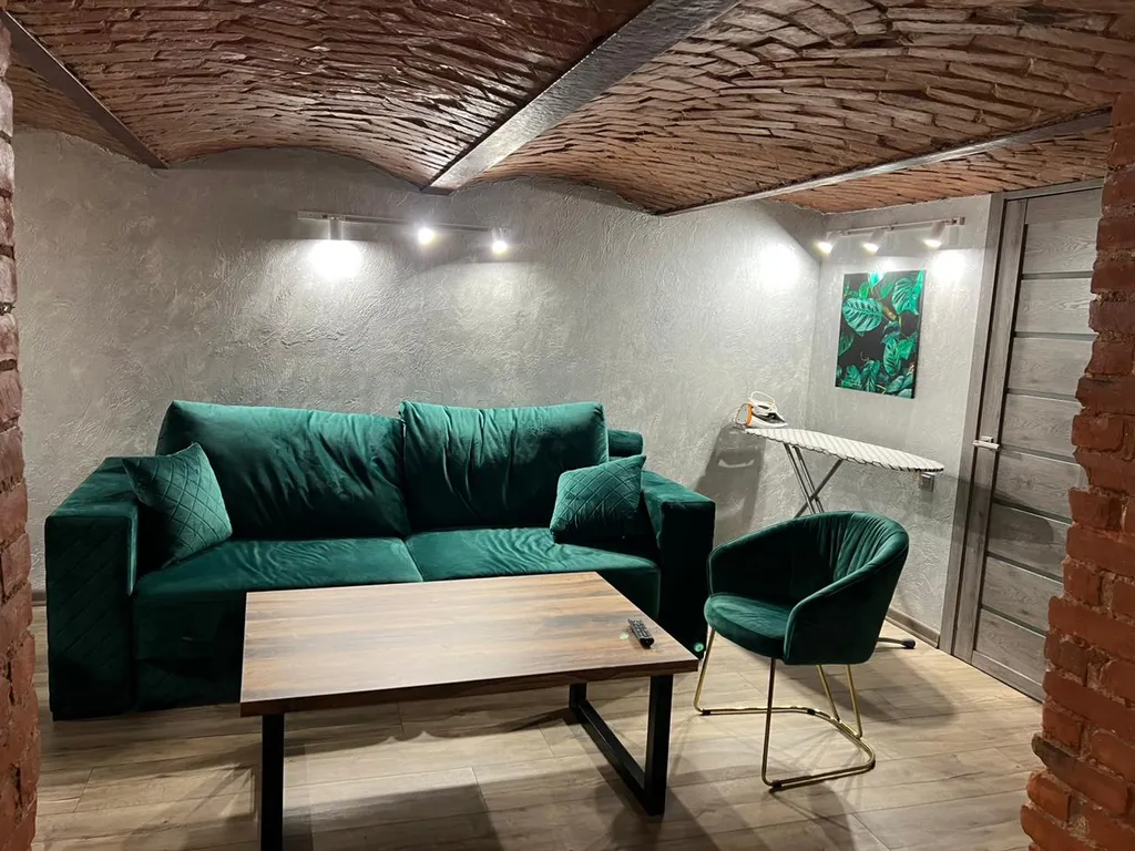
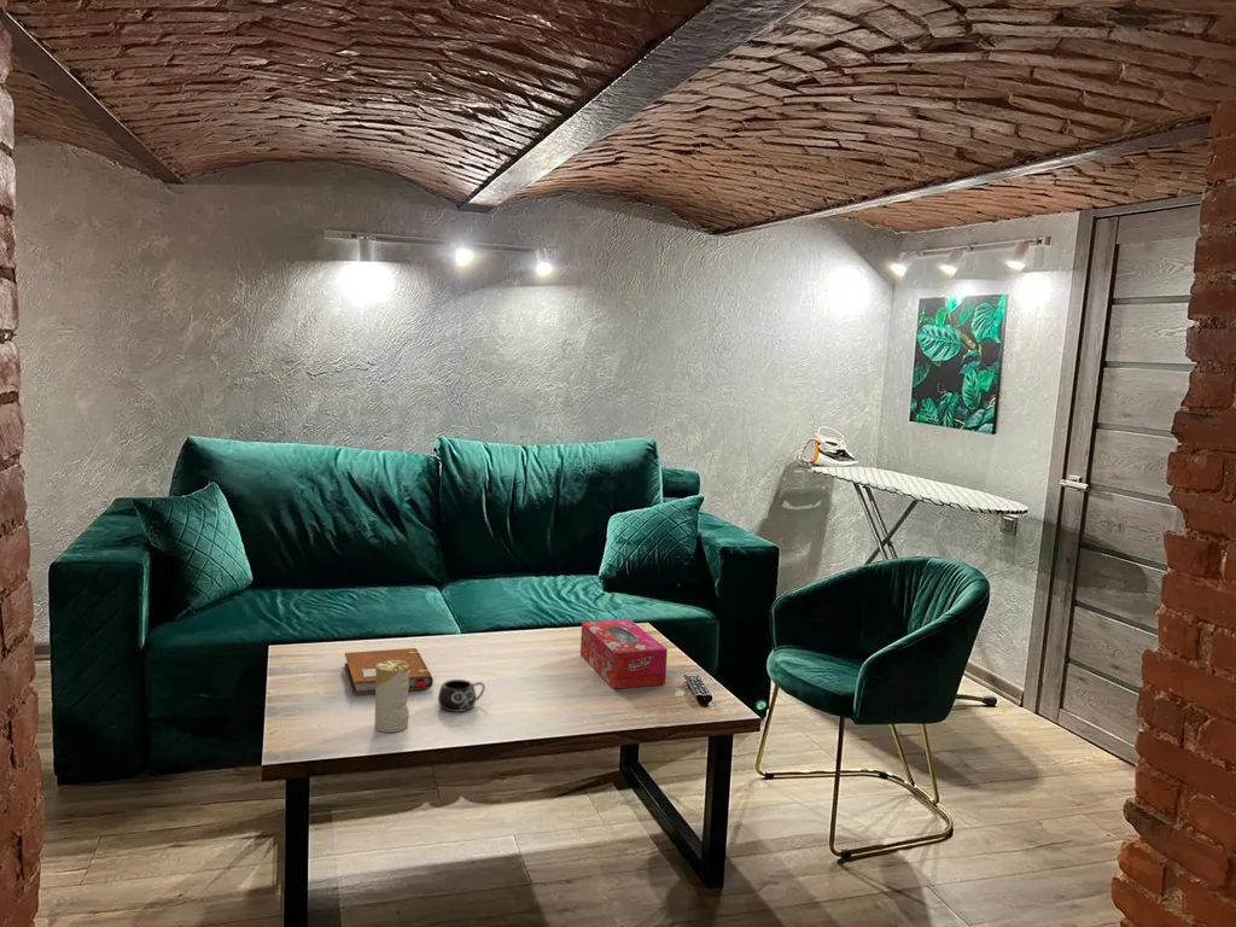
+ notebook [344,647,435,696]
+ mug [437,678,486,713]
+ candle [374,660,410,734]
+ tissue box [579,618,669,689]
